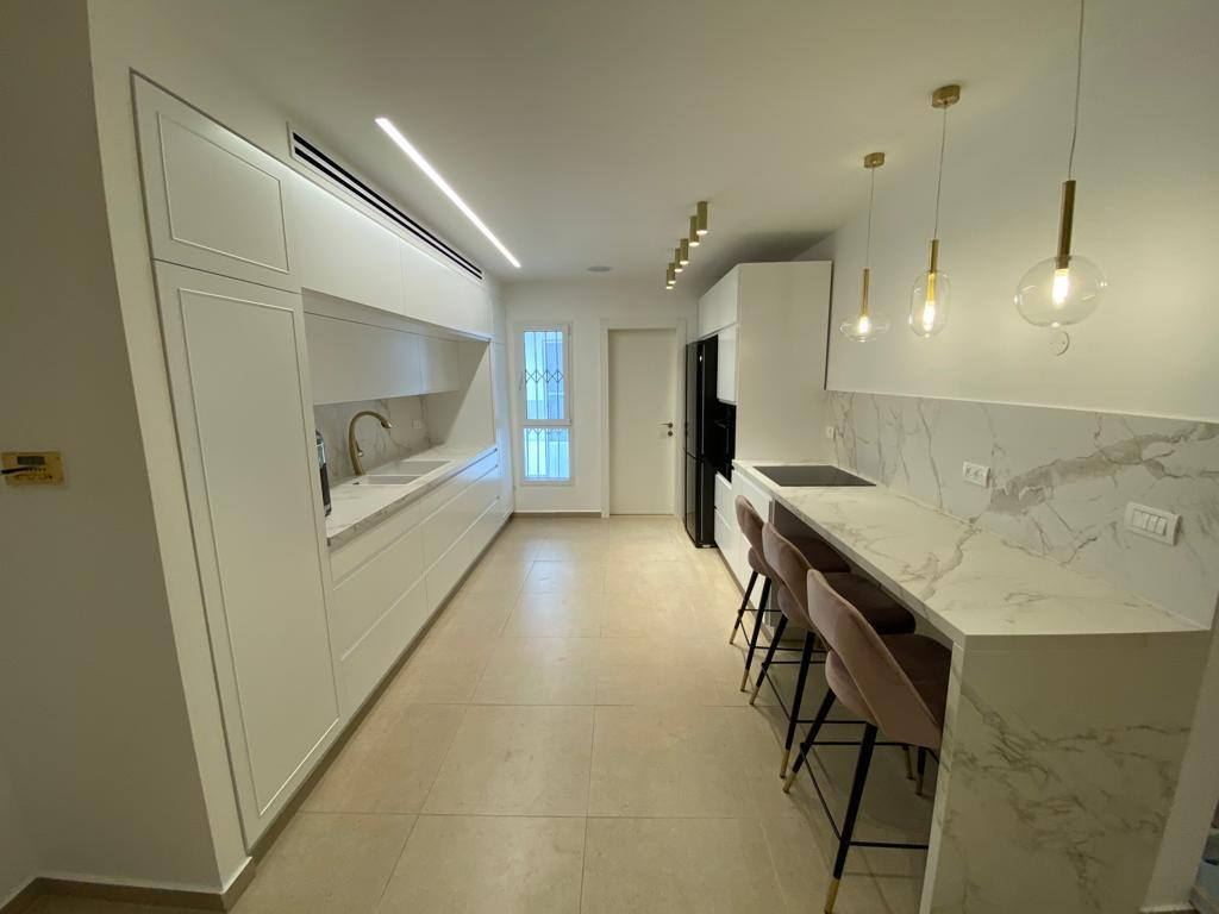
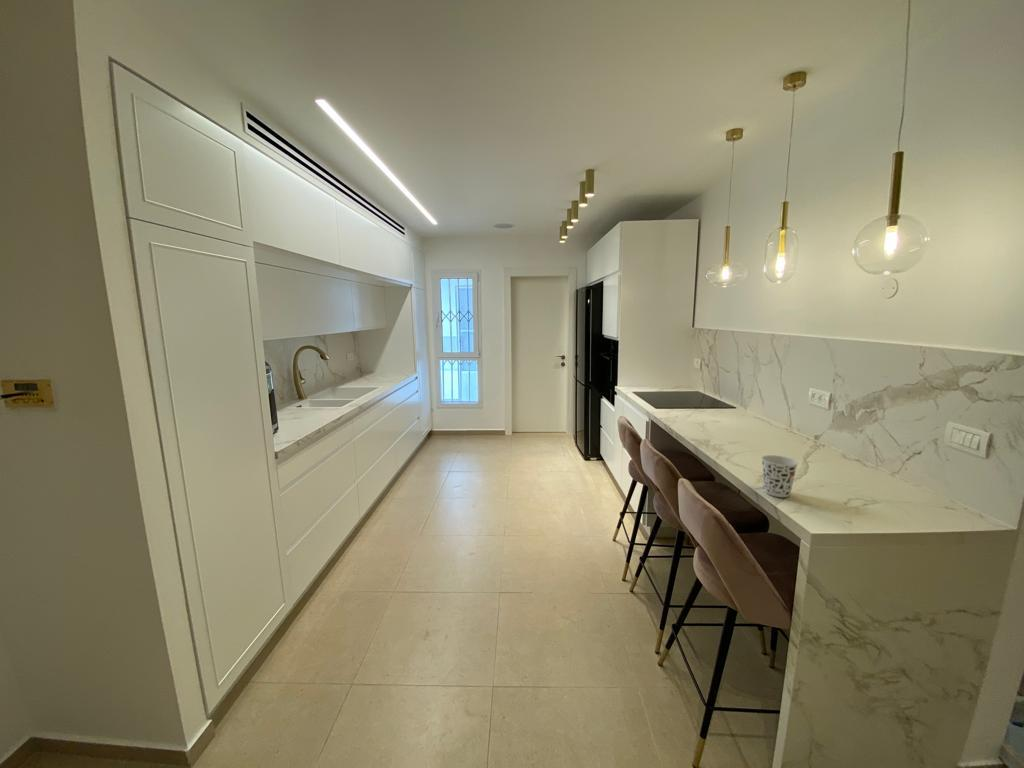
+ cup [760,454,799,498]
